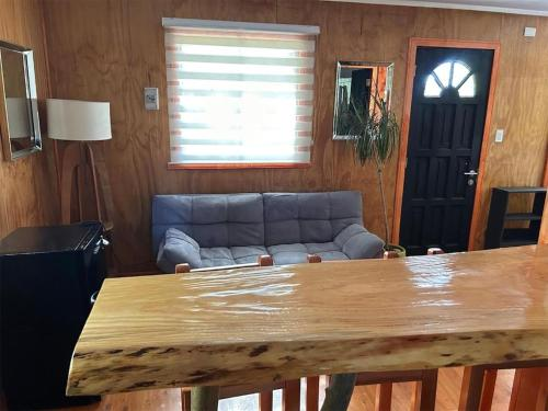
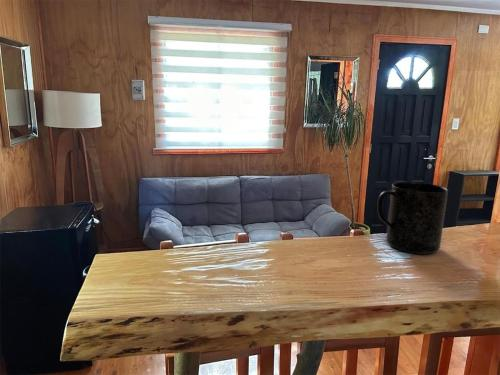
+ mug [376,181,449,255]
